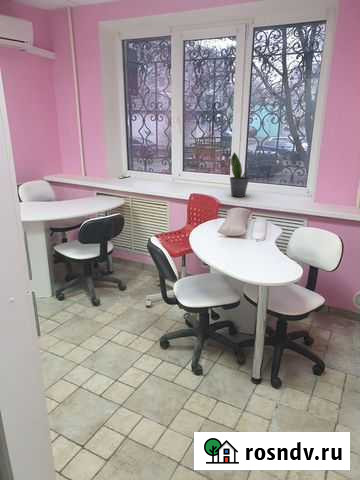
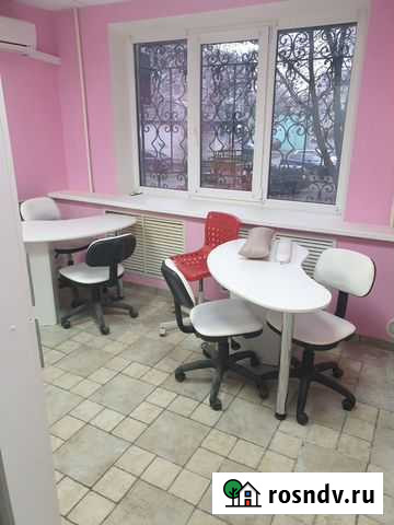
- potted plant [229,151,250,198]
